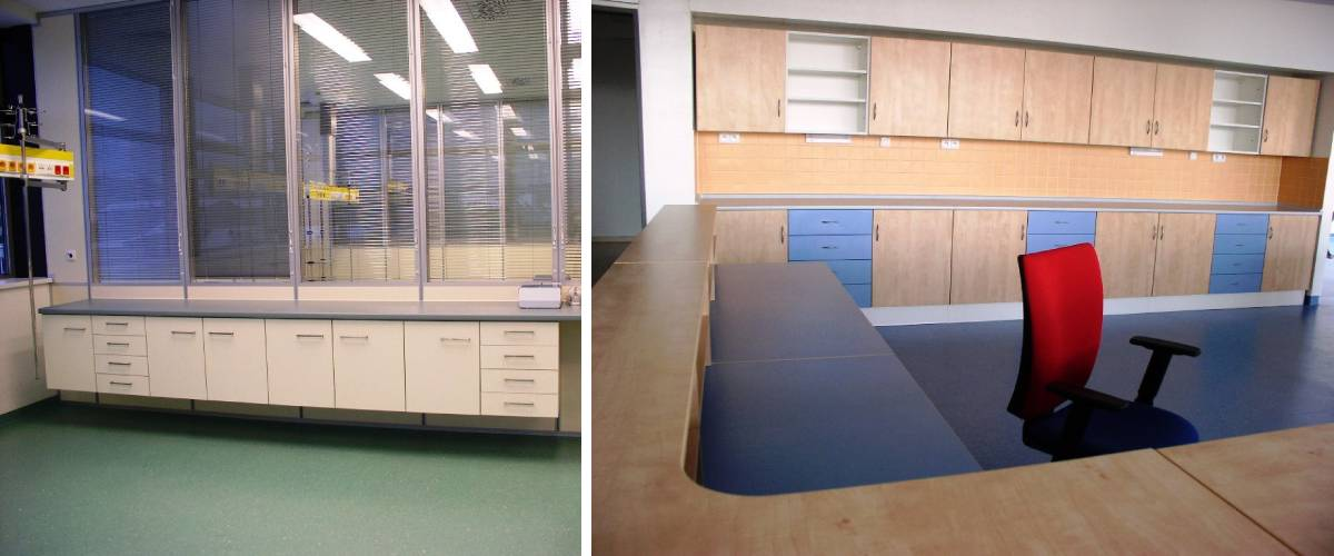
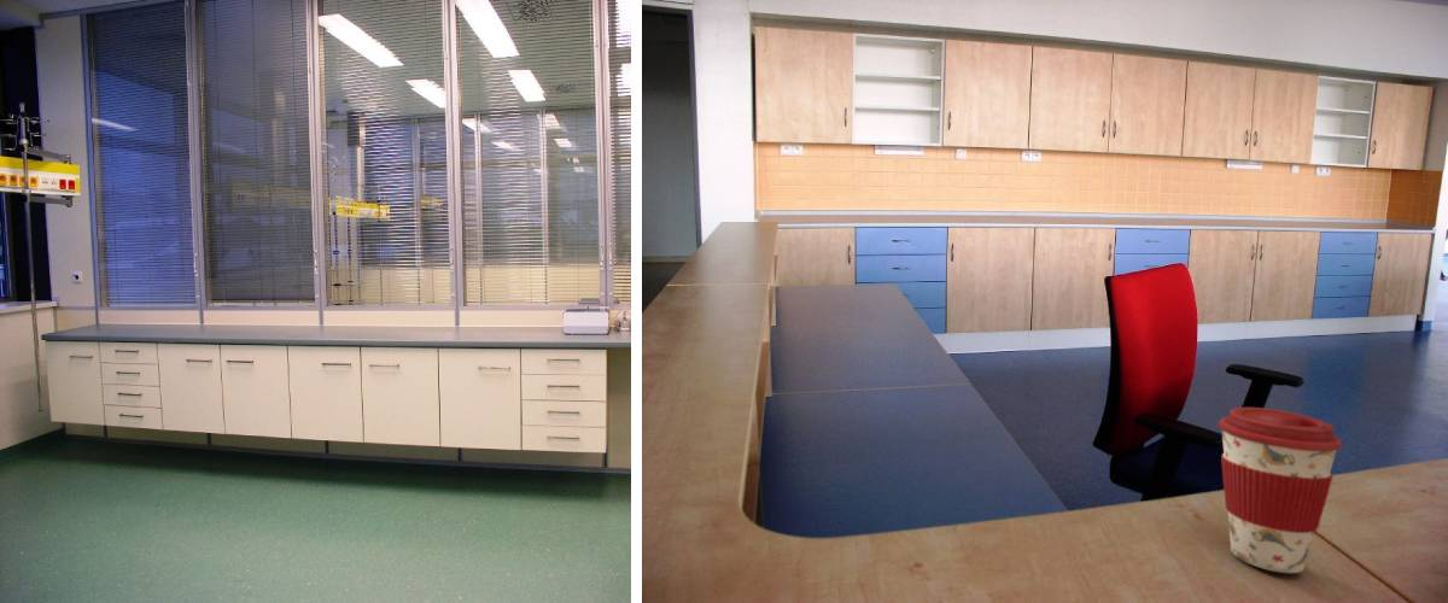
+ coffee cup [1216,406,1343,574]
